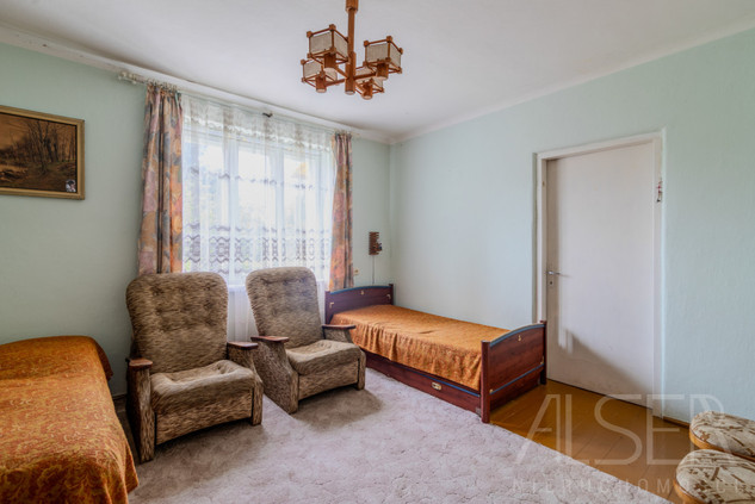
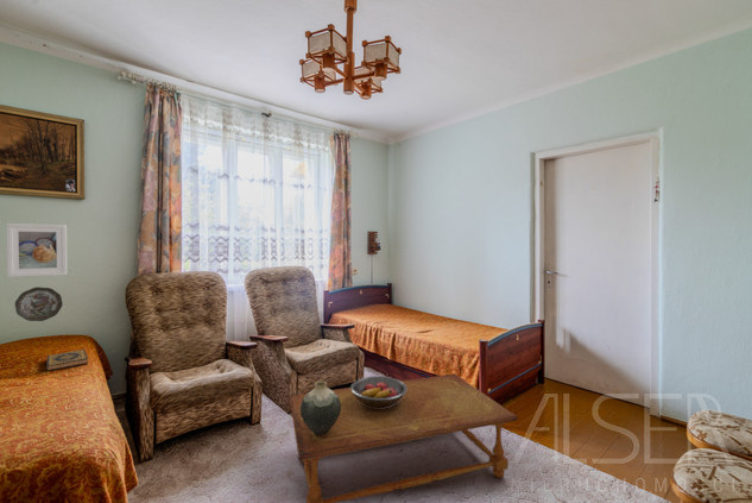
+ fruit bowl [349,375,407,409]
+ coffee table [289,373,519,503]
+ vase [301,381,341,435]
+ decorative plate [14,287,64,322]
+ hardback book [45,348,89,372]
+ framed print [6,222,68,278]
